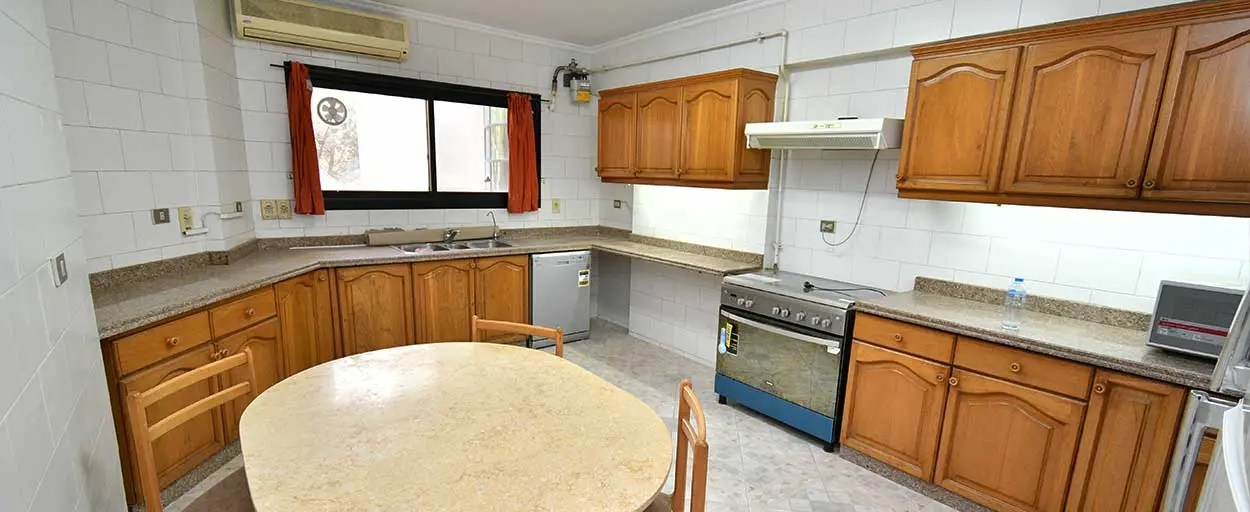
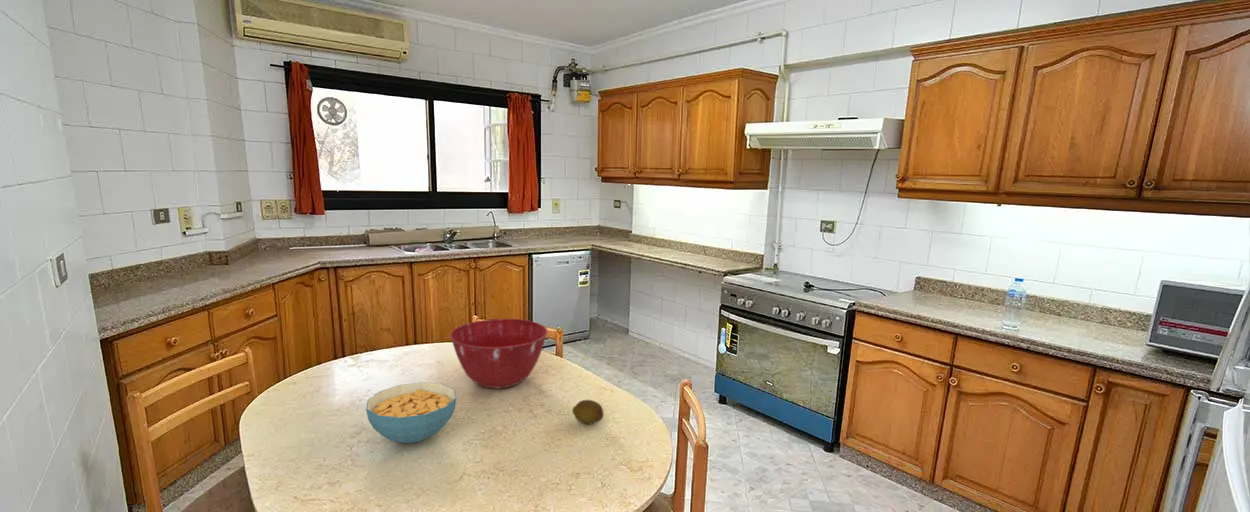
+ mixing bowl [449,318,549,390]
+ fruit [571,399,605,425]
+ cereal bowl [365,381,457,444]
